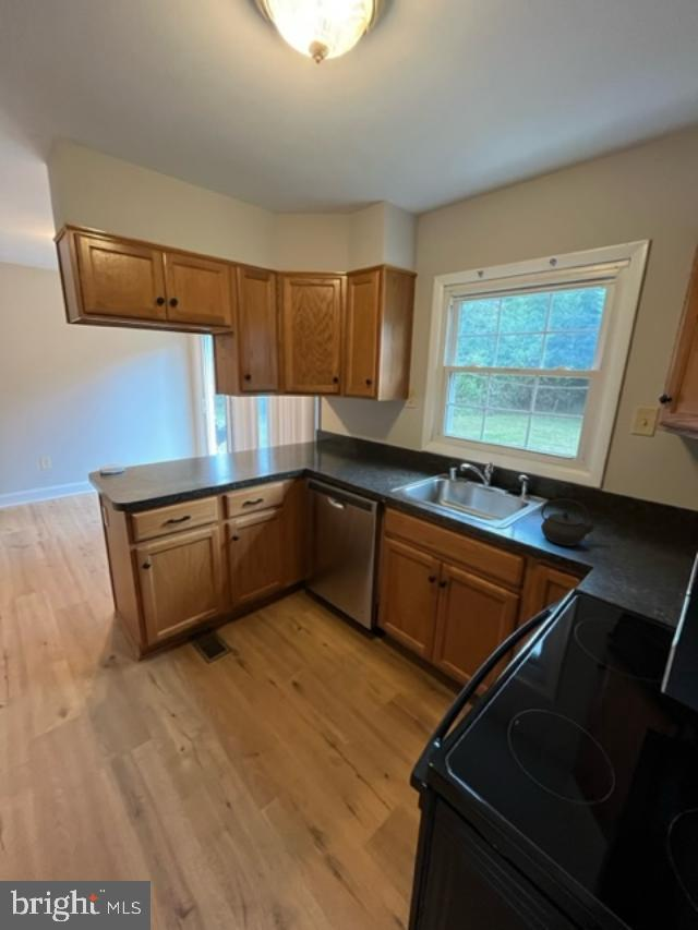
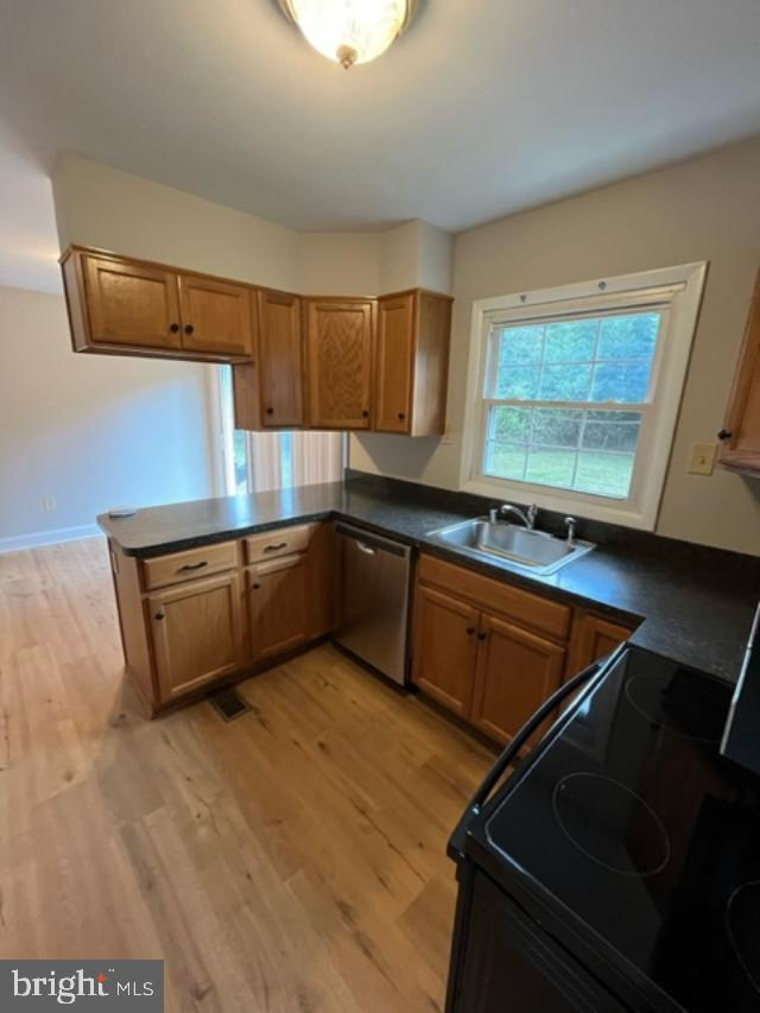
- kettle [540,497,598,547]
